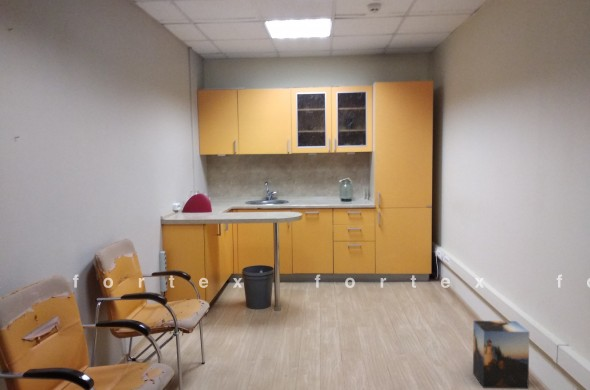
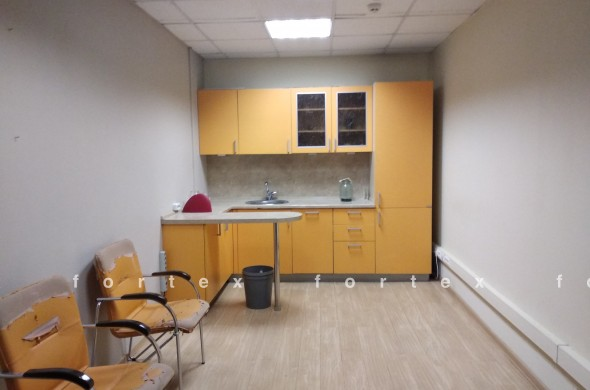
- box [472,320,530,390]
